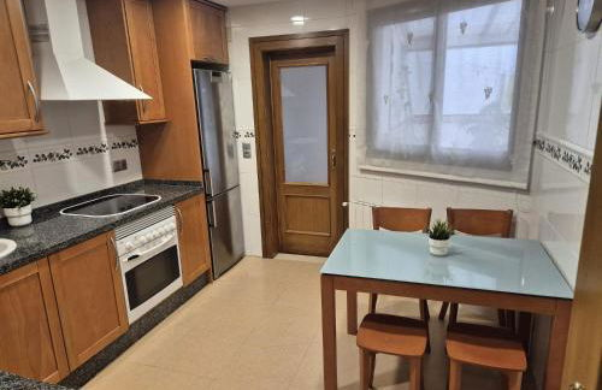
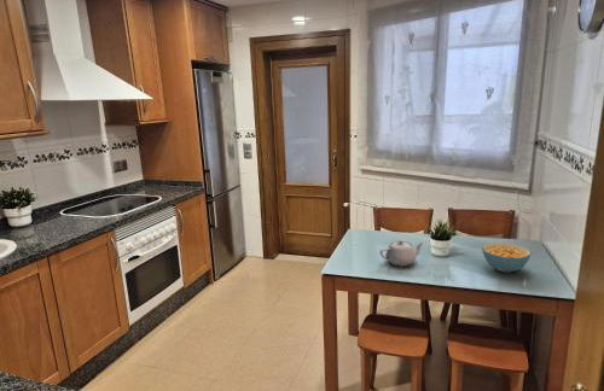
+ cereal bowl [481,241,532,274]
+ teapot [379,239,425,268]
